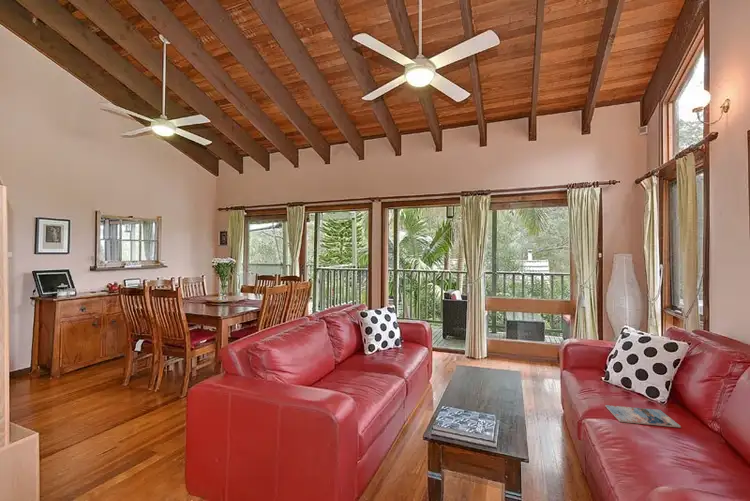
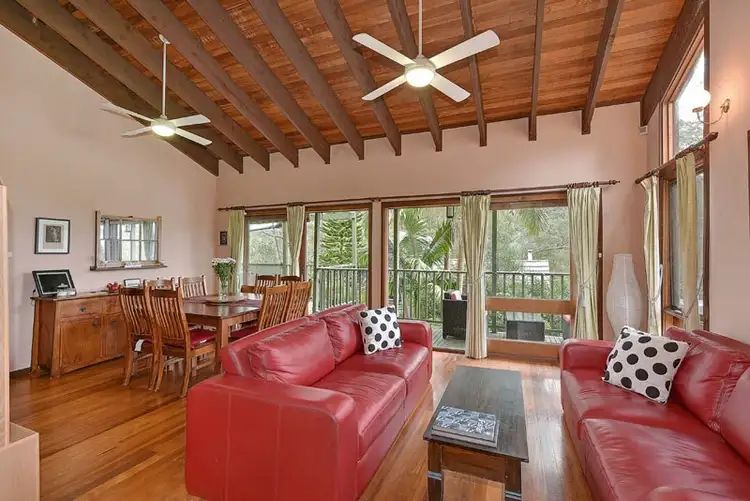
- magazine [604,404,682,429]
